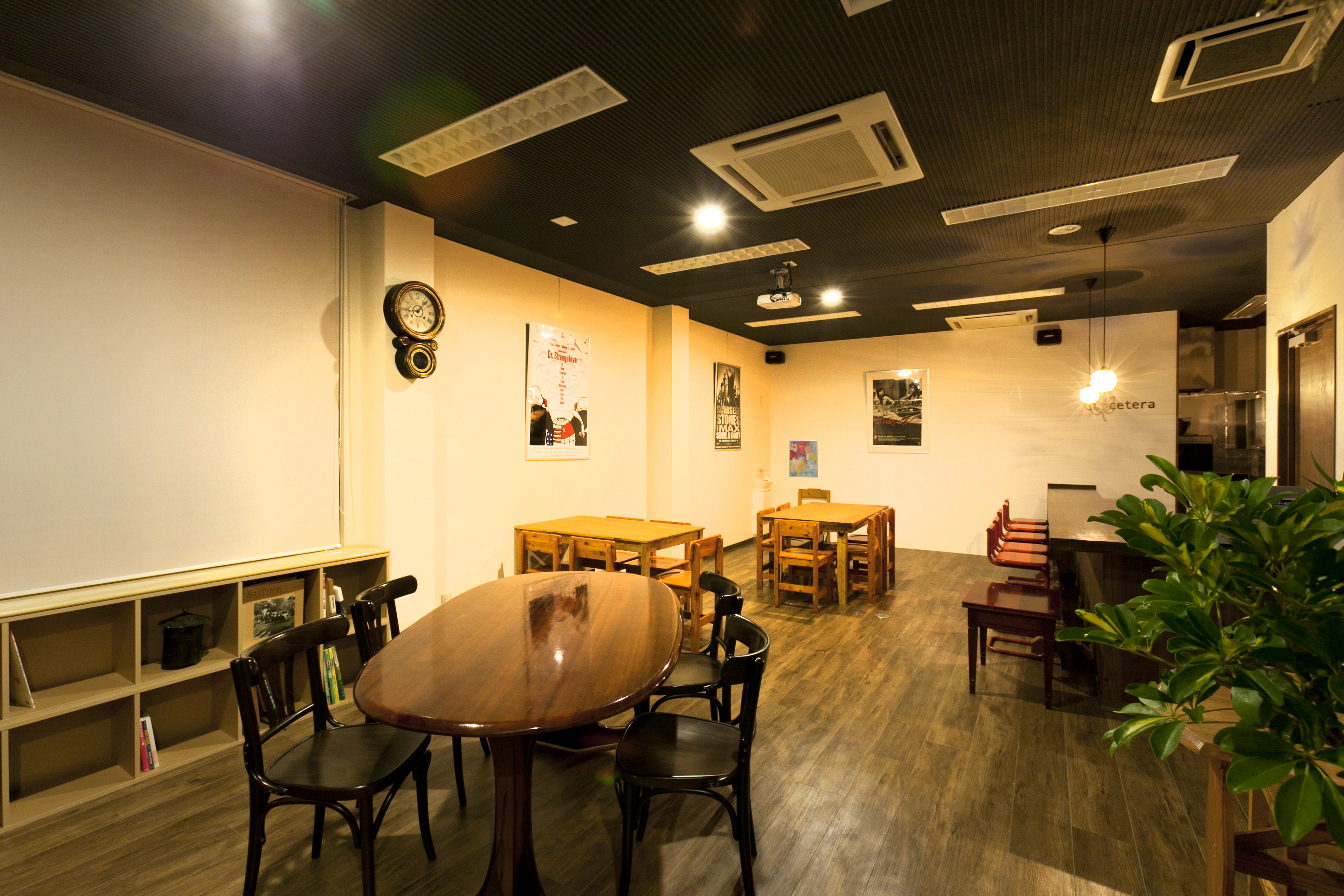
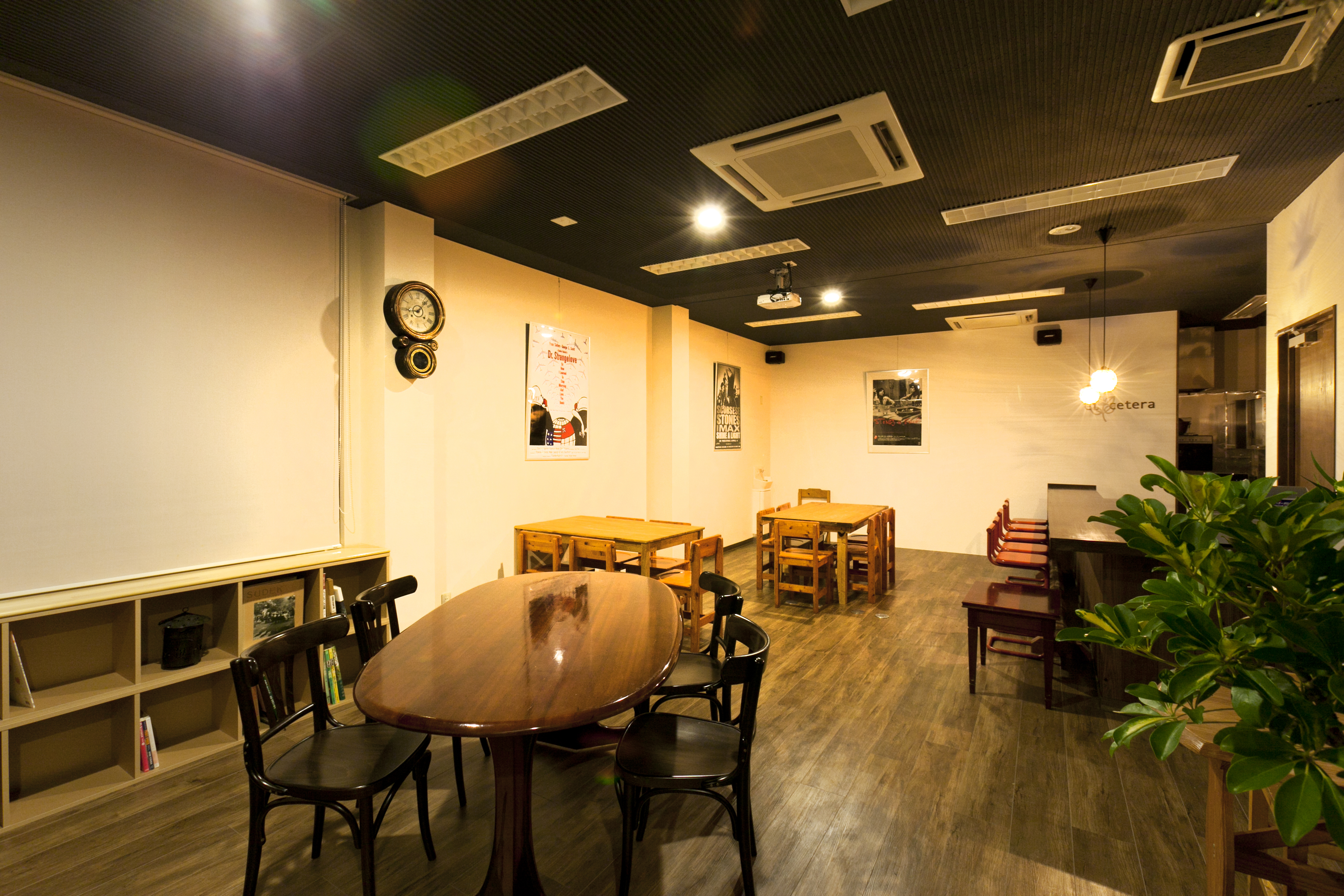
- wall art [789,440,818,478]
